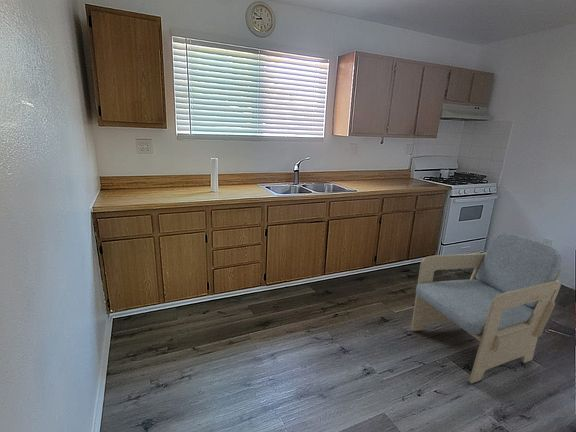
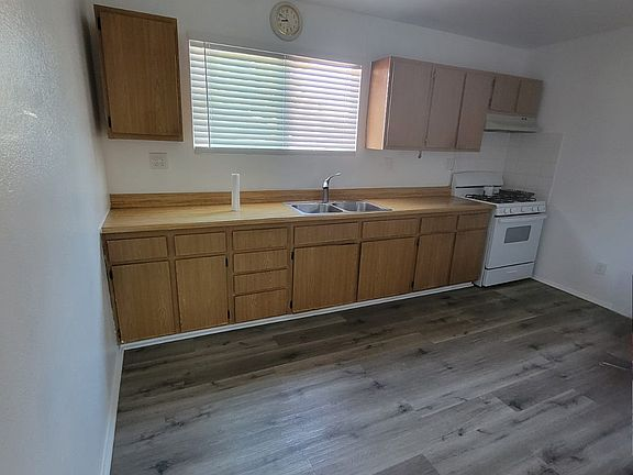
- chair [410,232,563,384]
